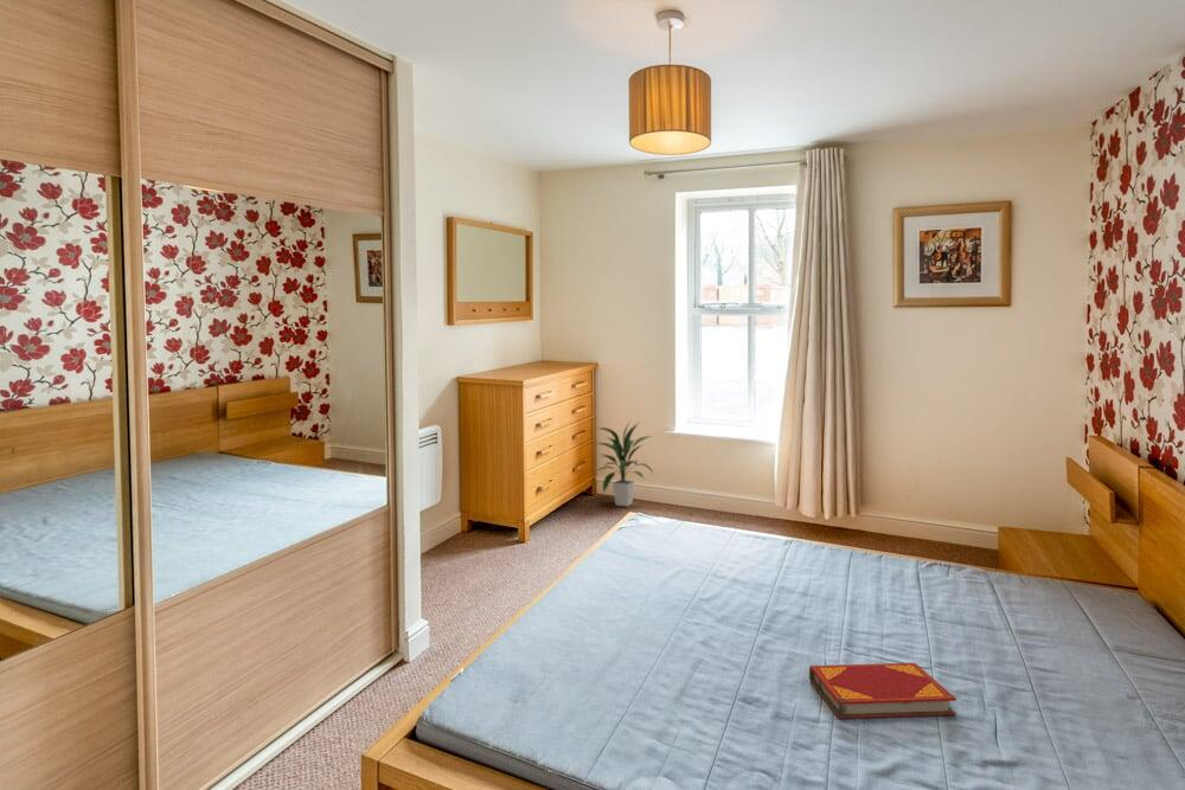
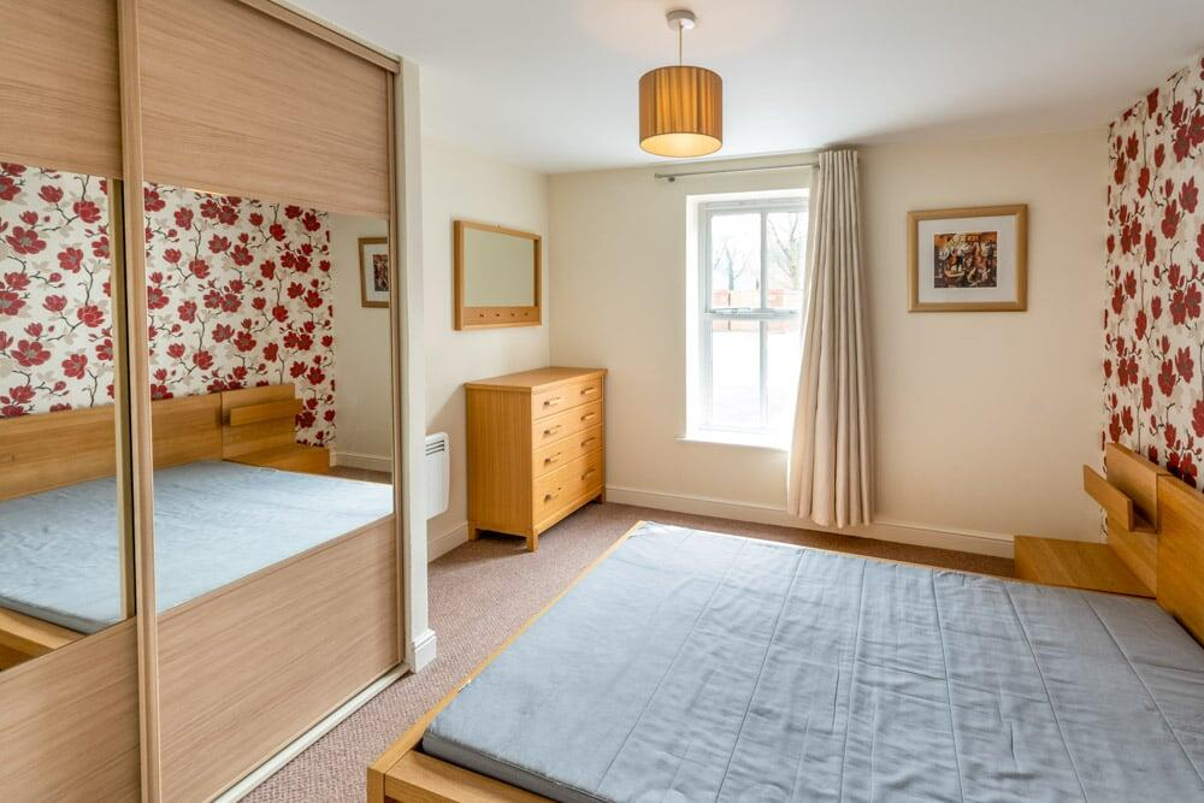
- hardback book [808,662,957,720]
- indoor plant [592,419,656,508]
